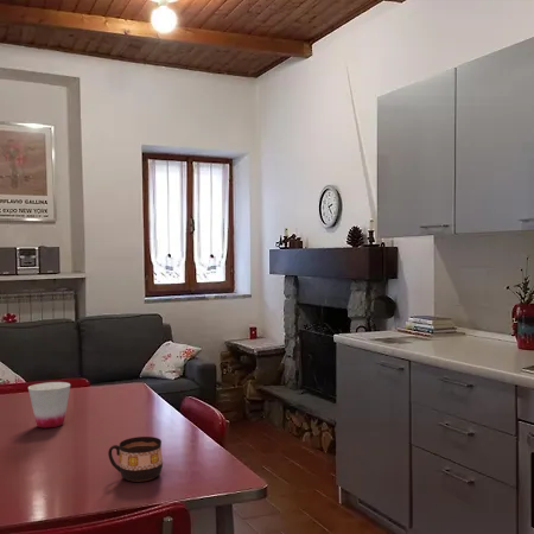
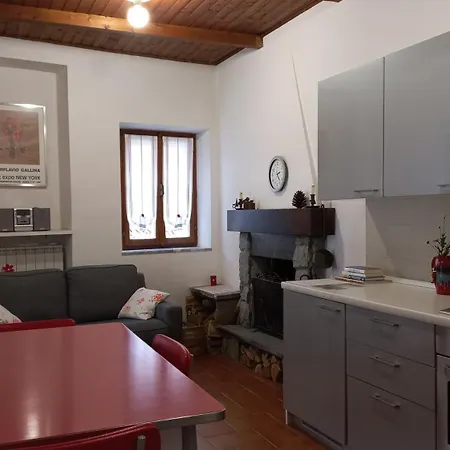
- cup [107,436,164,483]
- cup [27,381,71,430]
